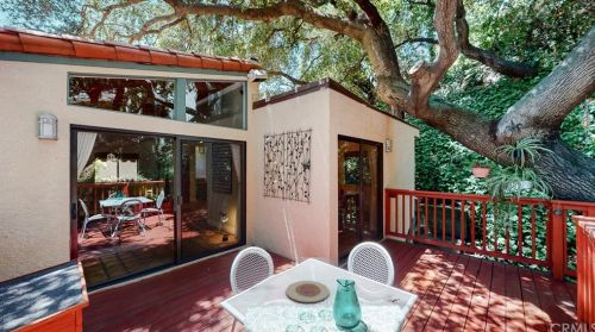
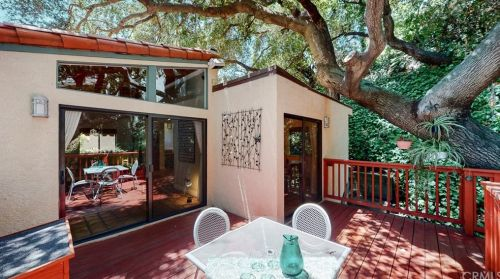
- plate [284,280,331,303]
